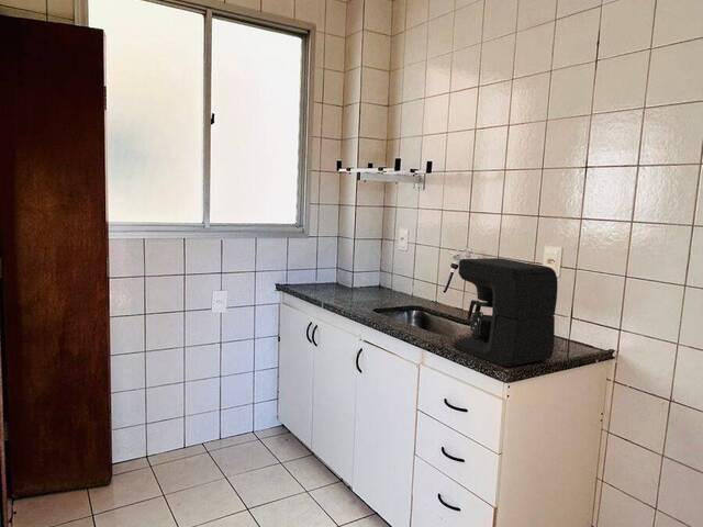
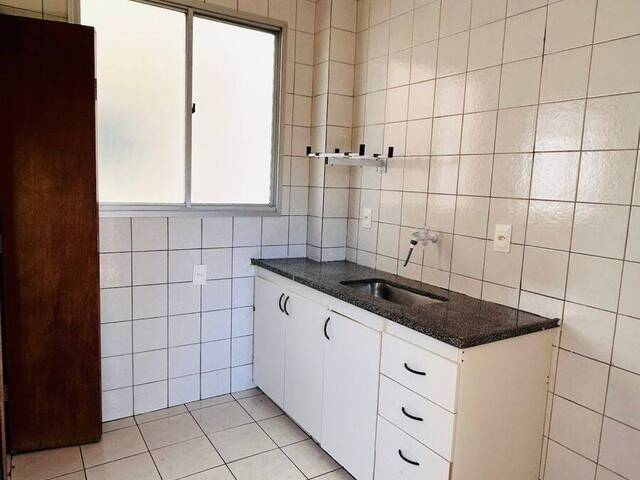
- coffee maker [453,257,559,368]
